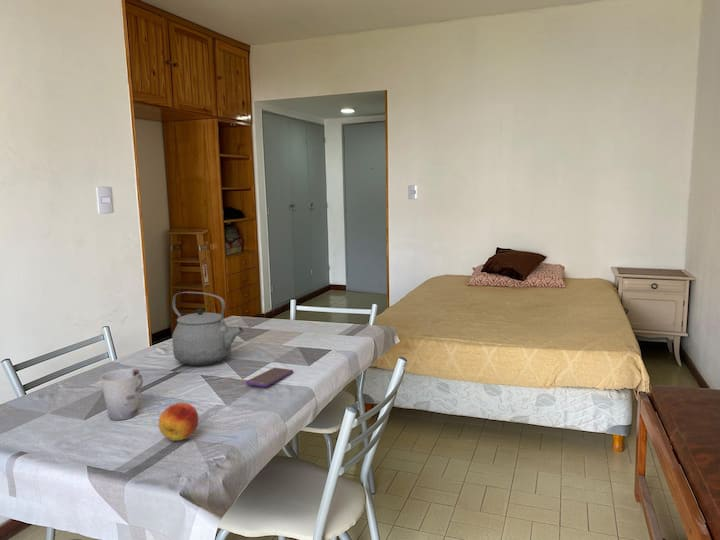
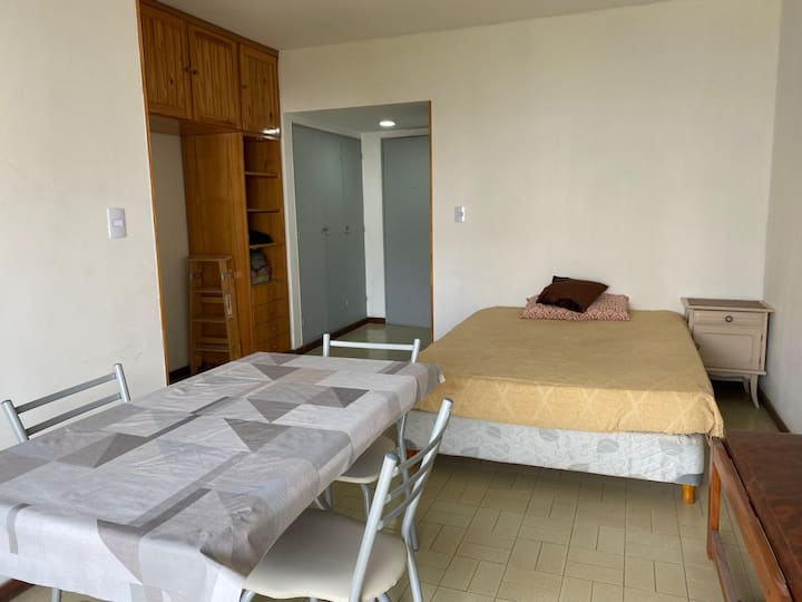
- smartphone [245,367,294,388]
- cup [99,368,144,421]
- fruit [158,402,200,442]
- tea kettle [171,291,245,366]
